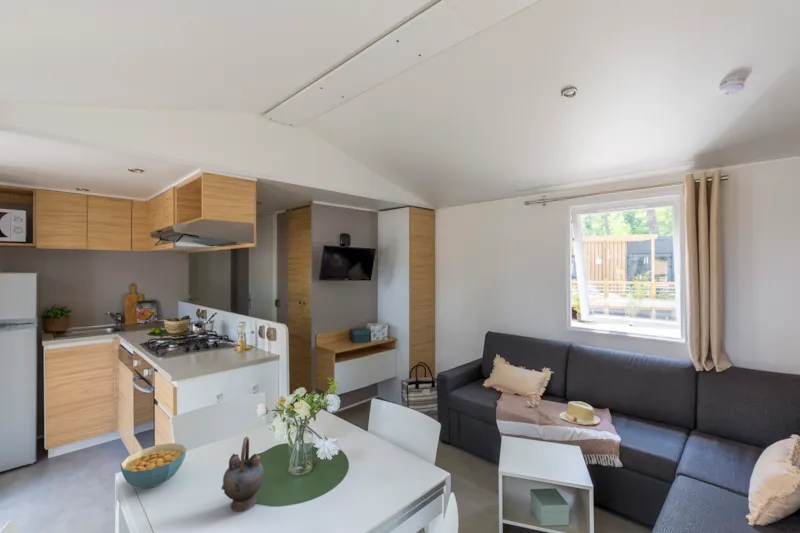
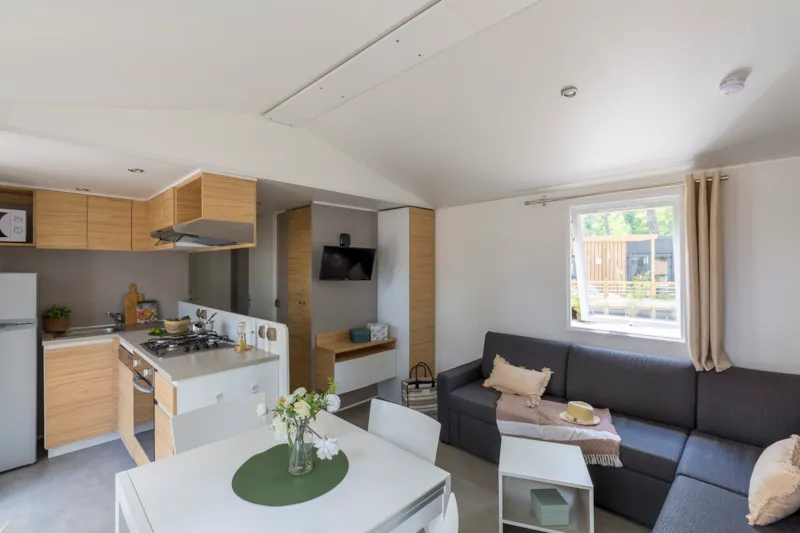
- teapot [220,436,265,512]
- cereal bowl [119,442,187,489]
